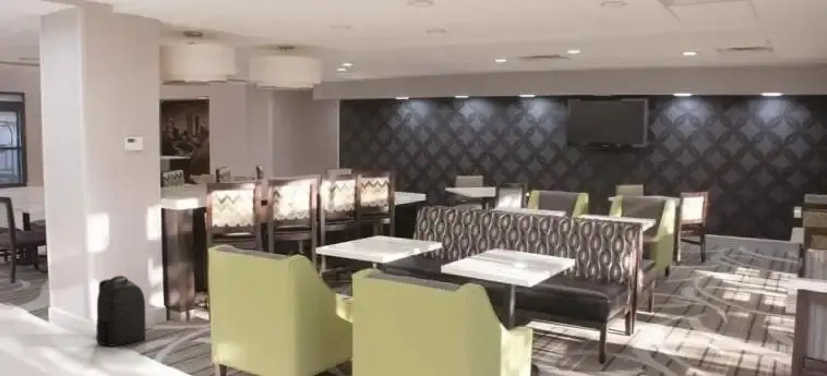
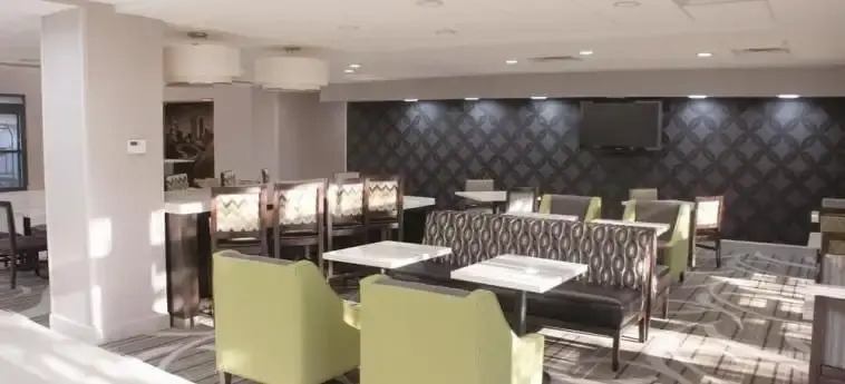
- backpack [95,275,146,348]
